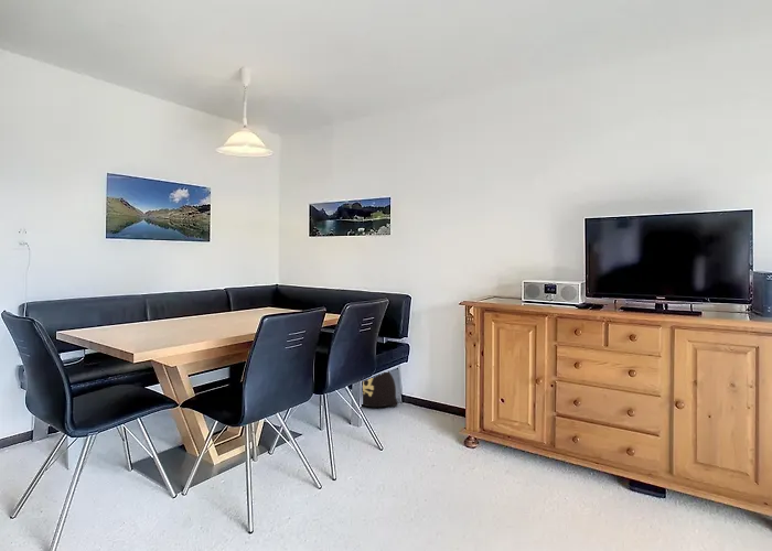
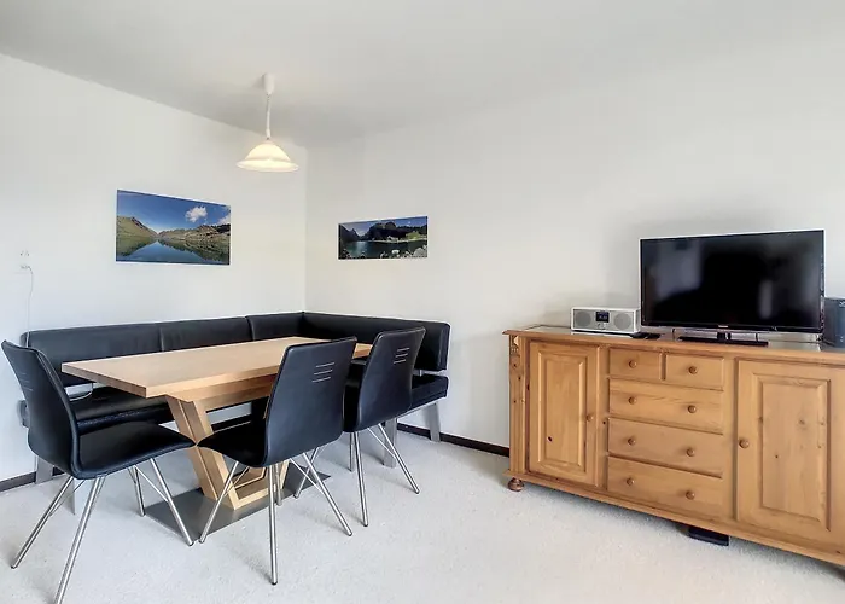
- bag [361,370,399,408]
